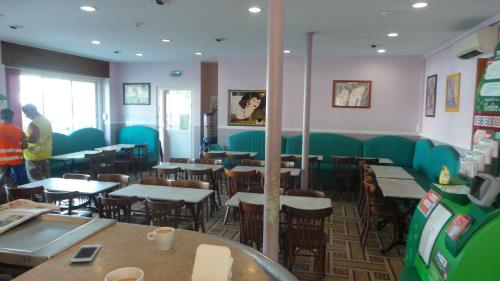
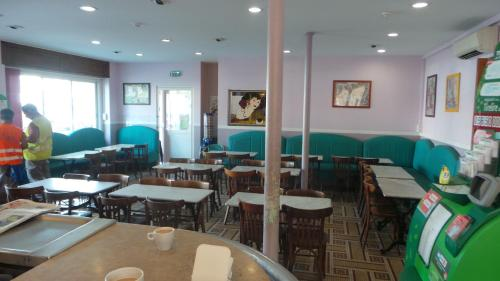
- cell phone [69,244,102,263]
